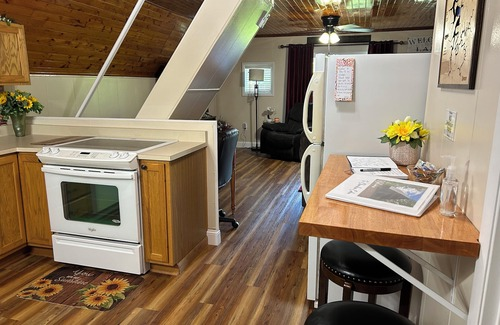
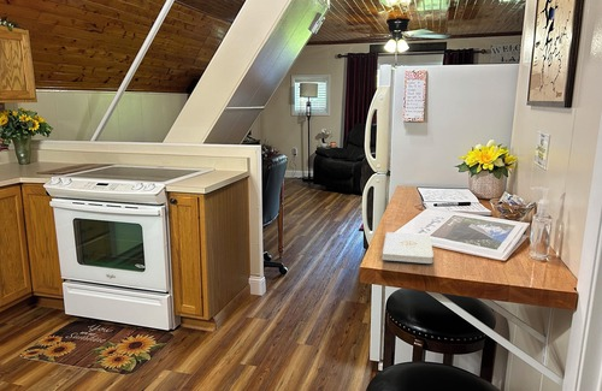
+ notepad [382,231,435,265]
